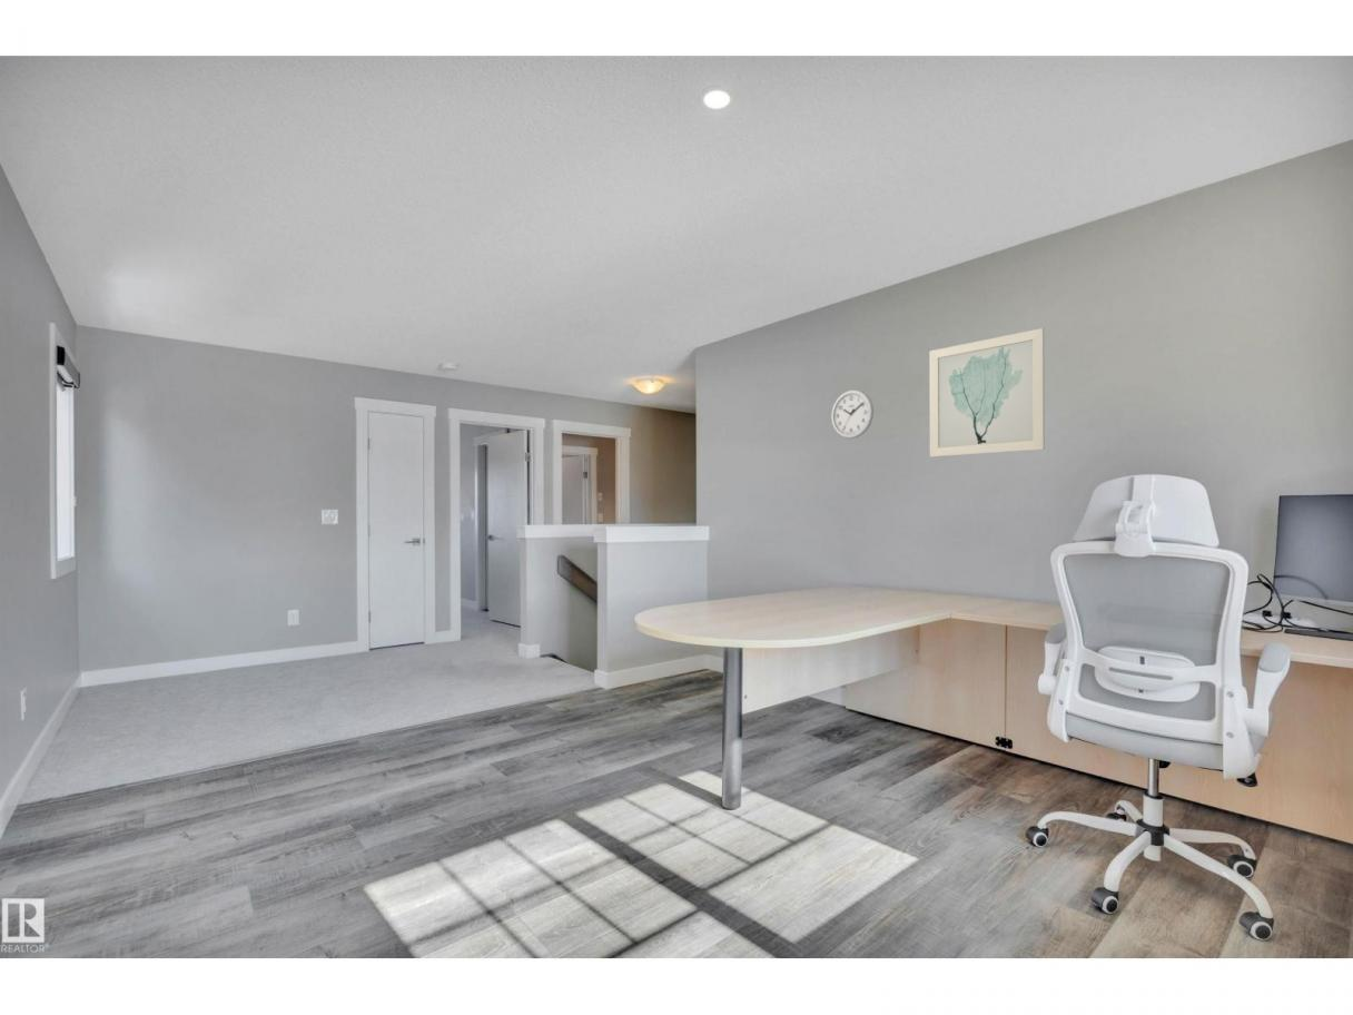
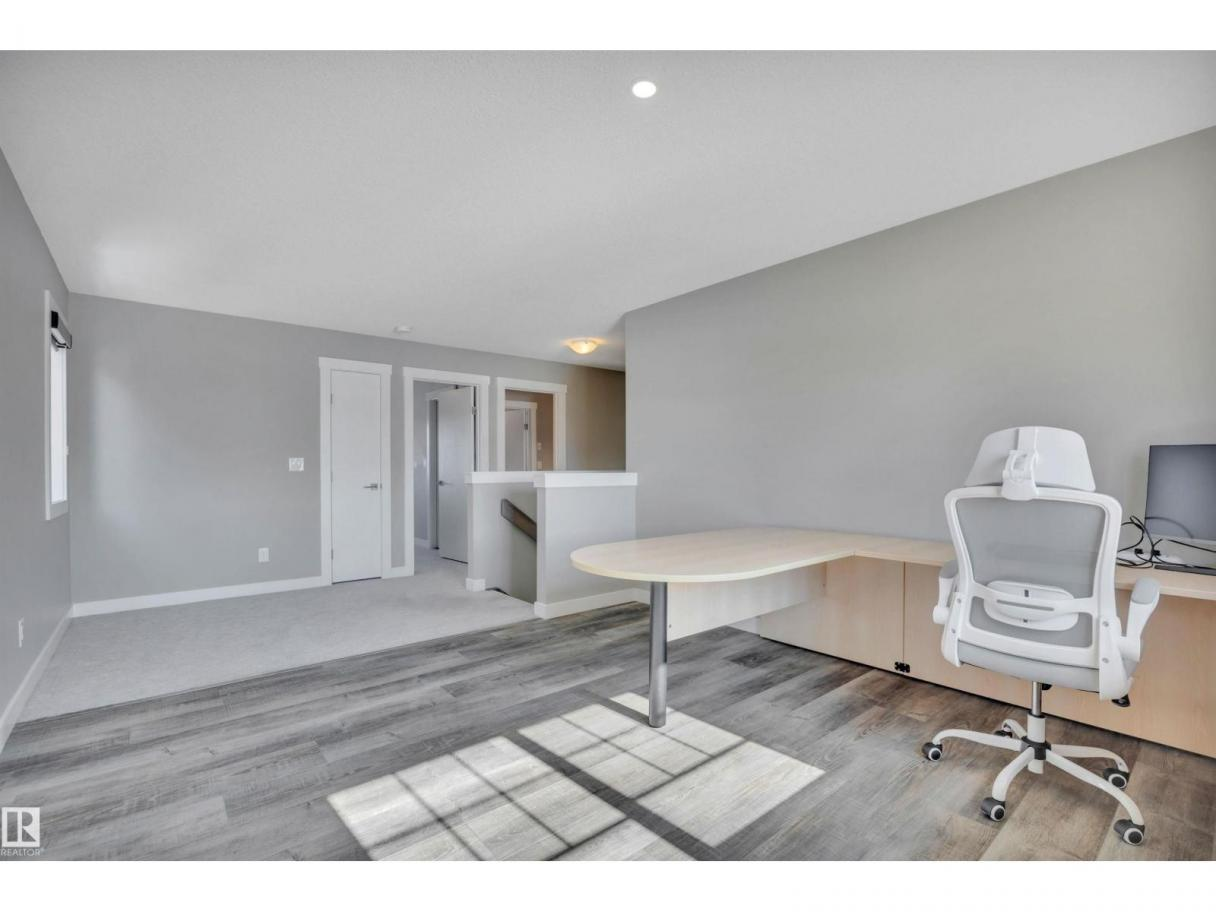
- wall clock [830,388,875,440]
- wall art [929,327,1046,459]
